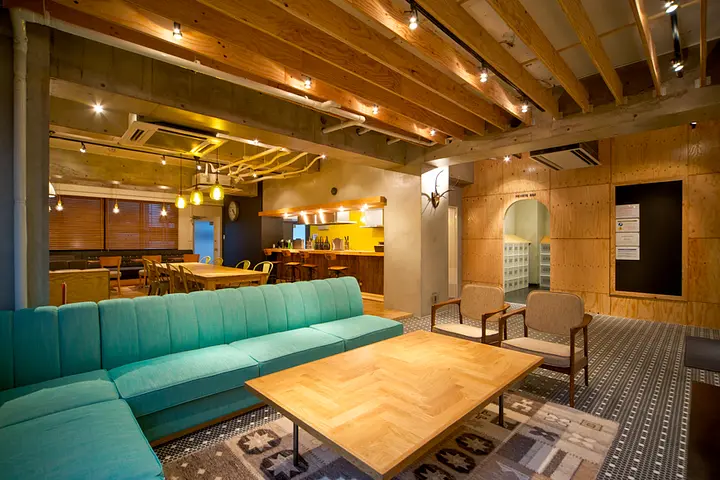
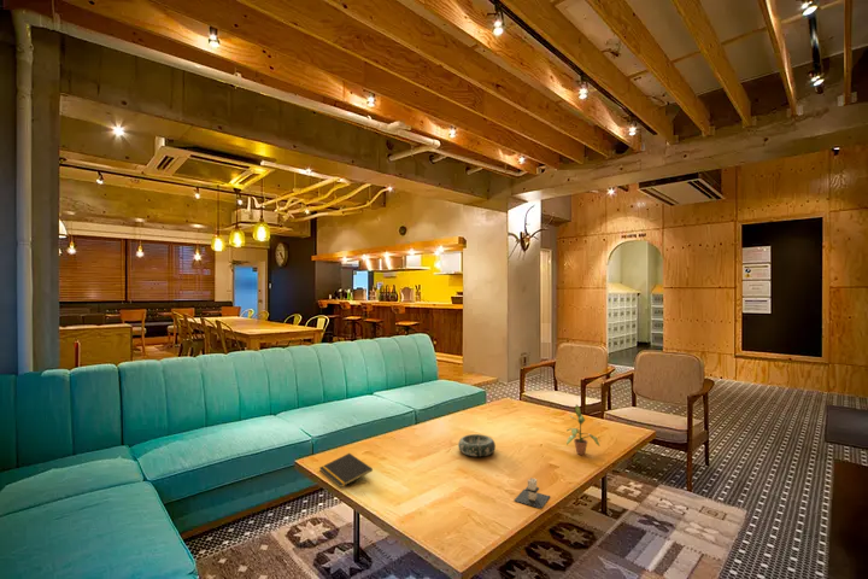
+ decorative bowl [457,433,497,457]
+ architectural model [514,476,551,509]
+ notepad [318,452,374,489]
+ potted plant [565,404,600,456]
